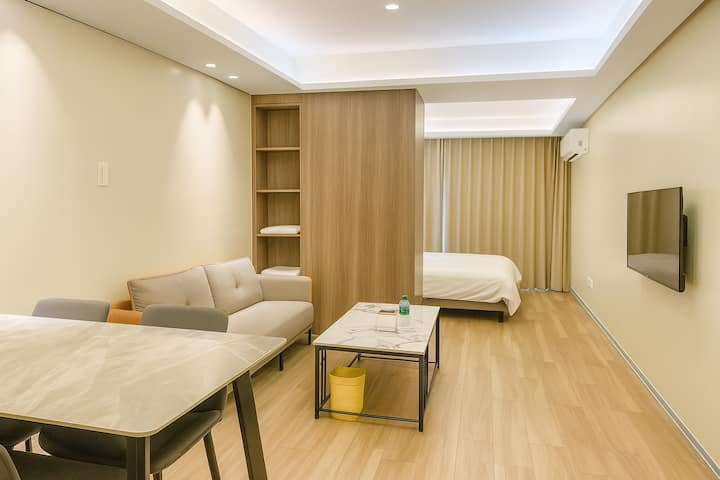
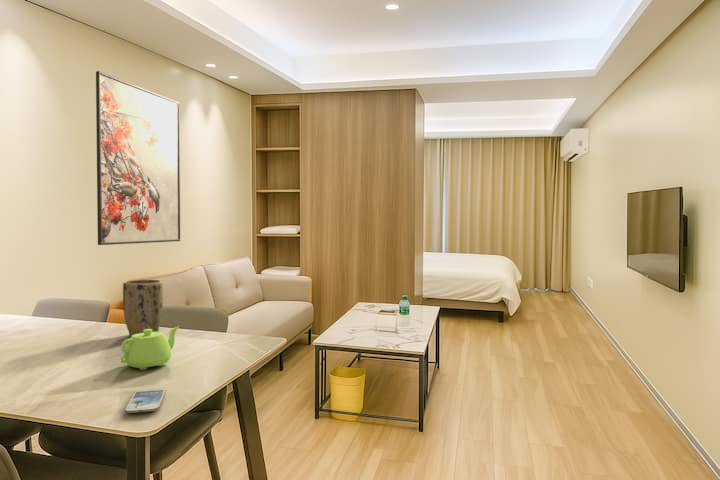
+ teapot [119,325,180,371]
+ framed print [95,70,181,246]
+ smartphone [124,388,167,414]
+ plant pot [122,279,164,337]
